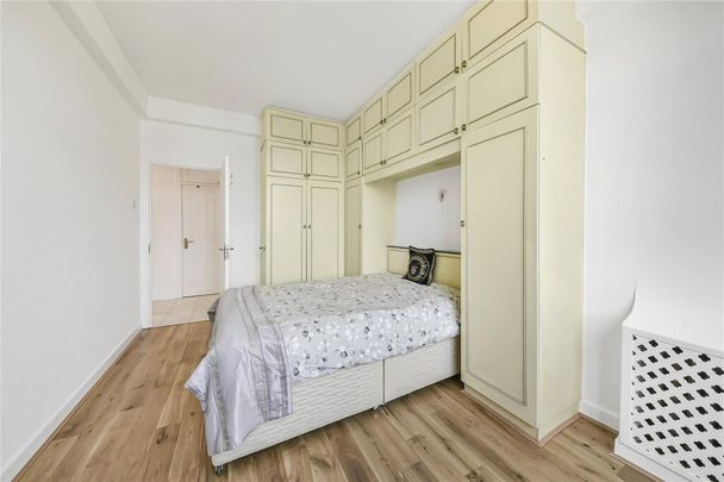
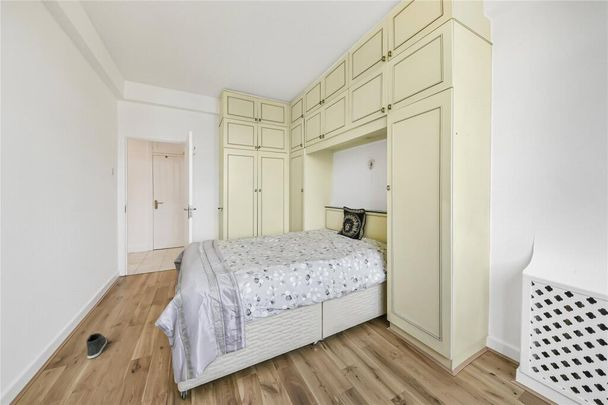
+ sneaker [85,332,108,360]
